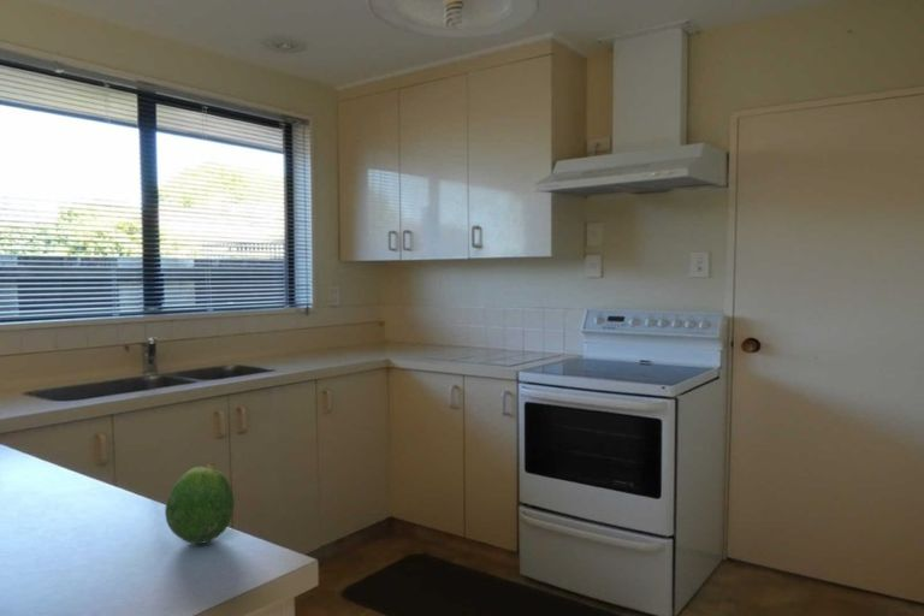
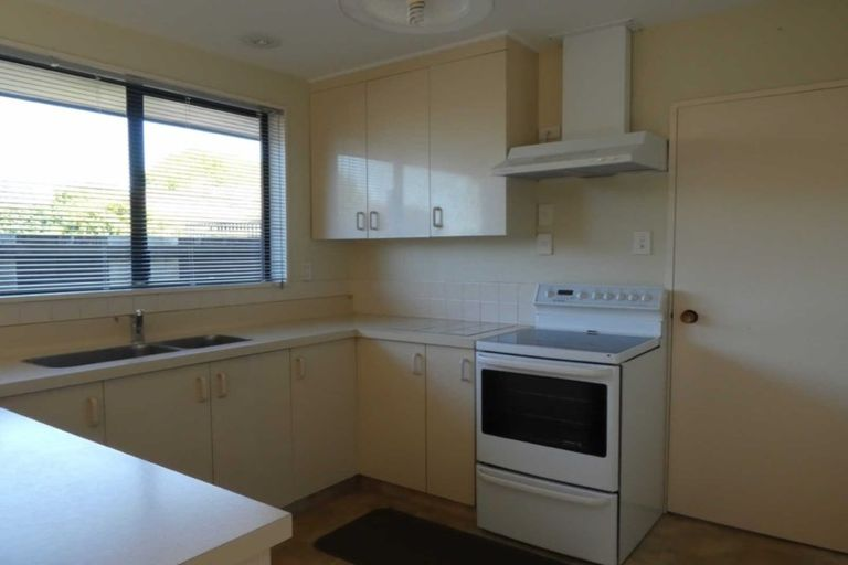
- fruit [164,461,235,545]
